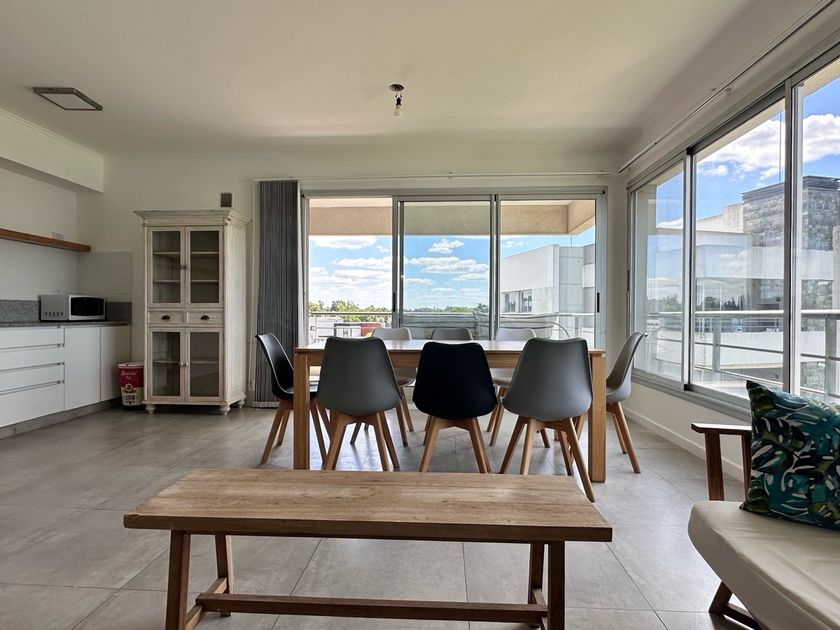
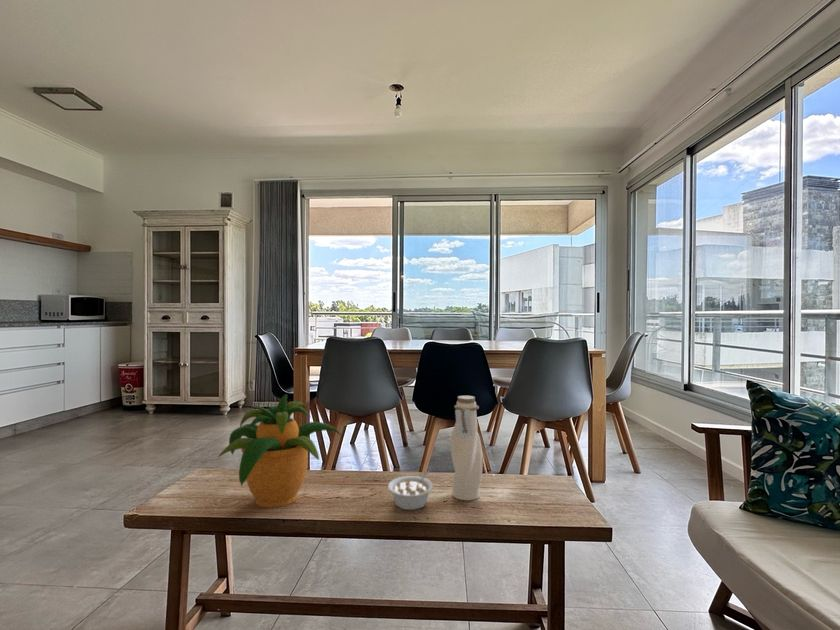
+ water bottle [450,395,483,501]
+ legume [387,470,434,511]
+ potted plant [217,393,343,508]
